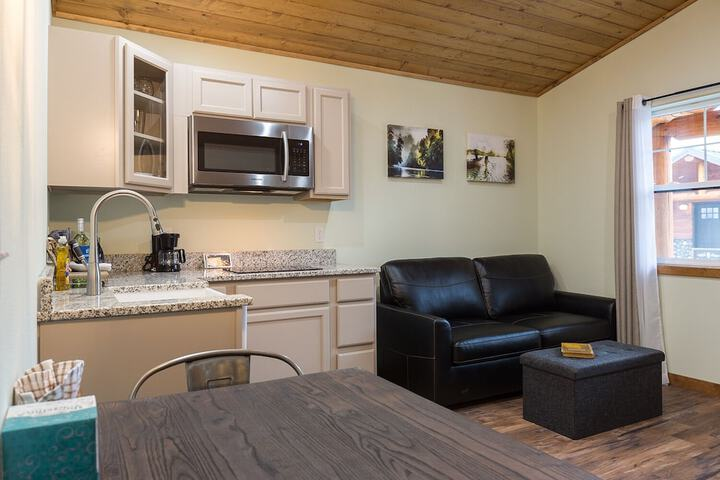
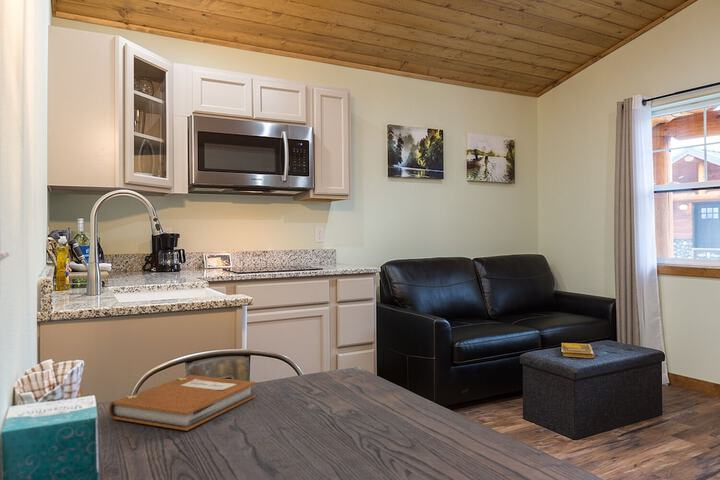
+ notebook [108,374,257,432]
